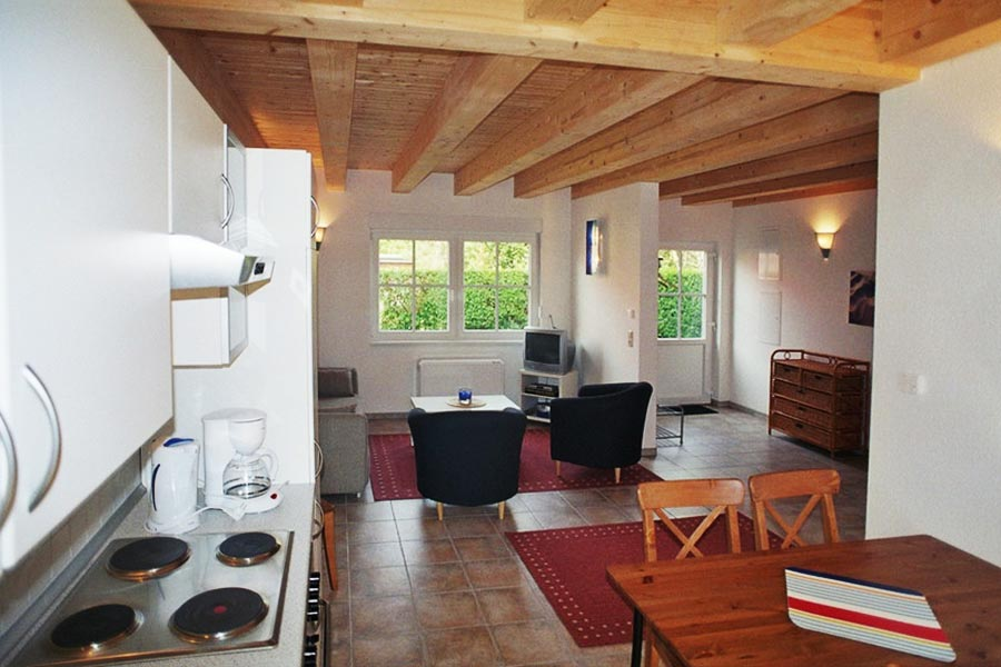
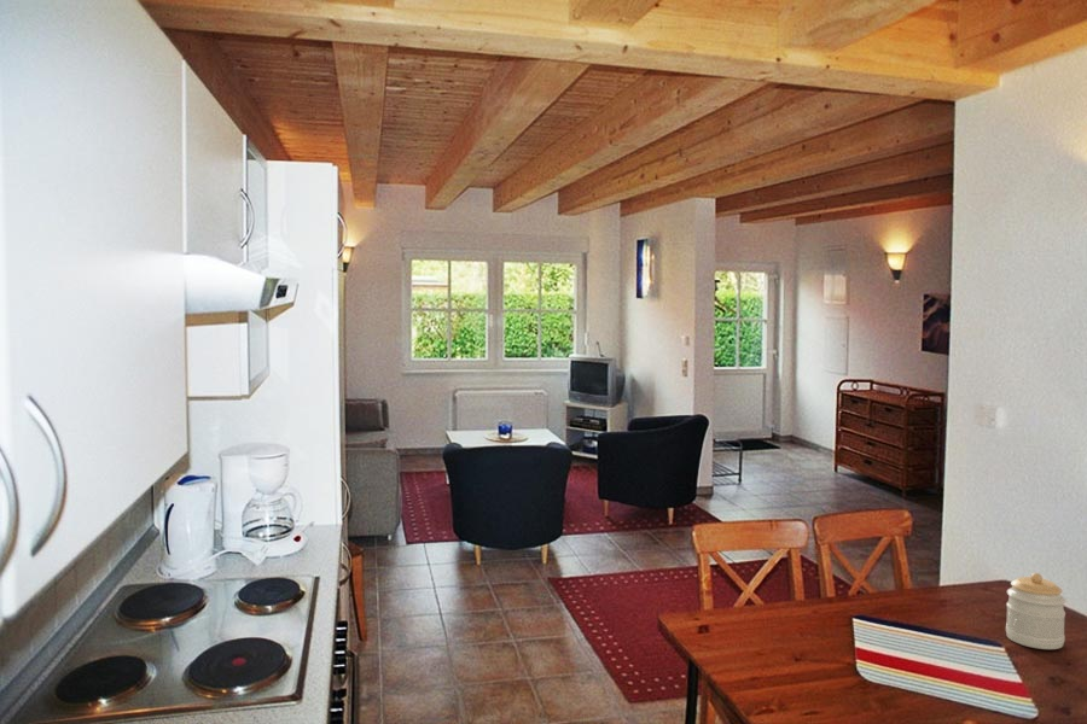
+ jar [1005,572,1068,650]
